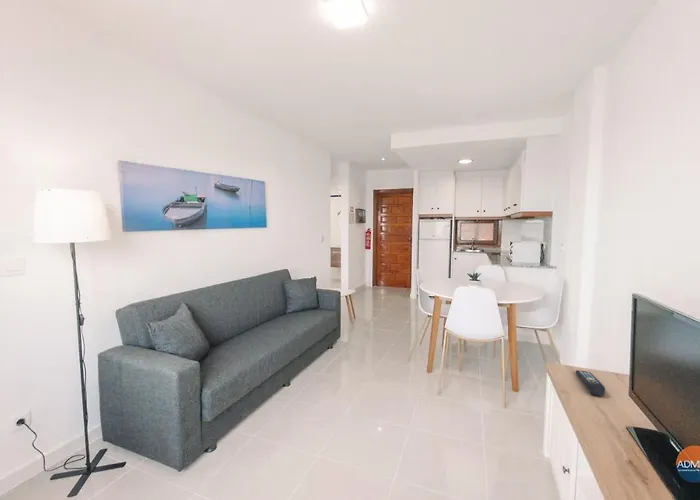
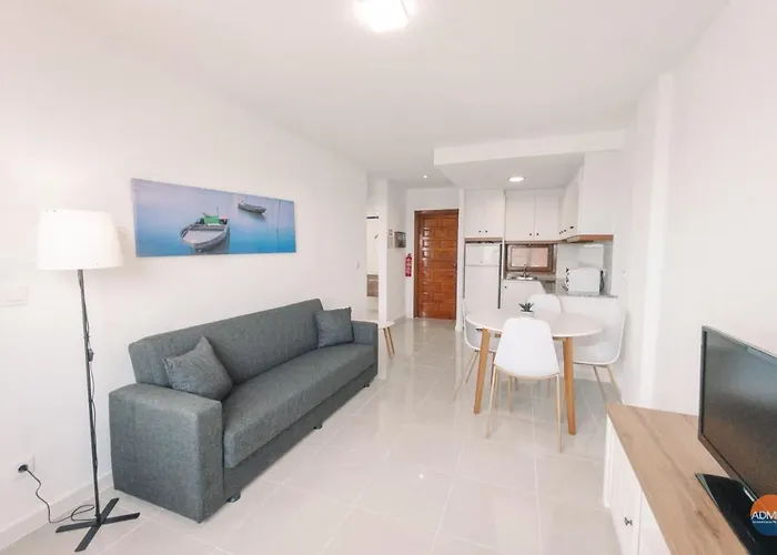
- remote control [575,369,606,397]
